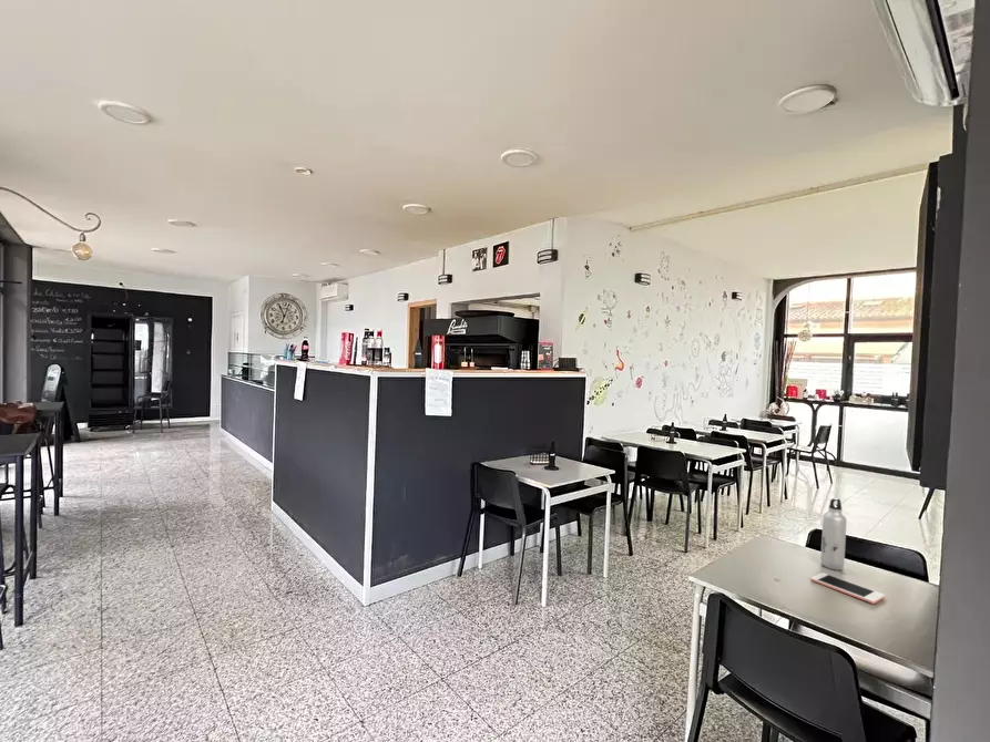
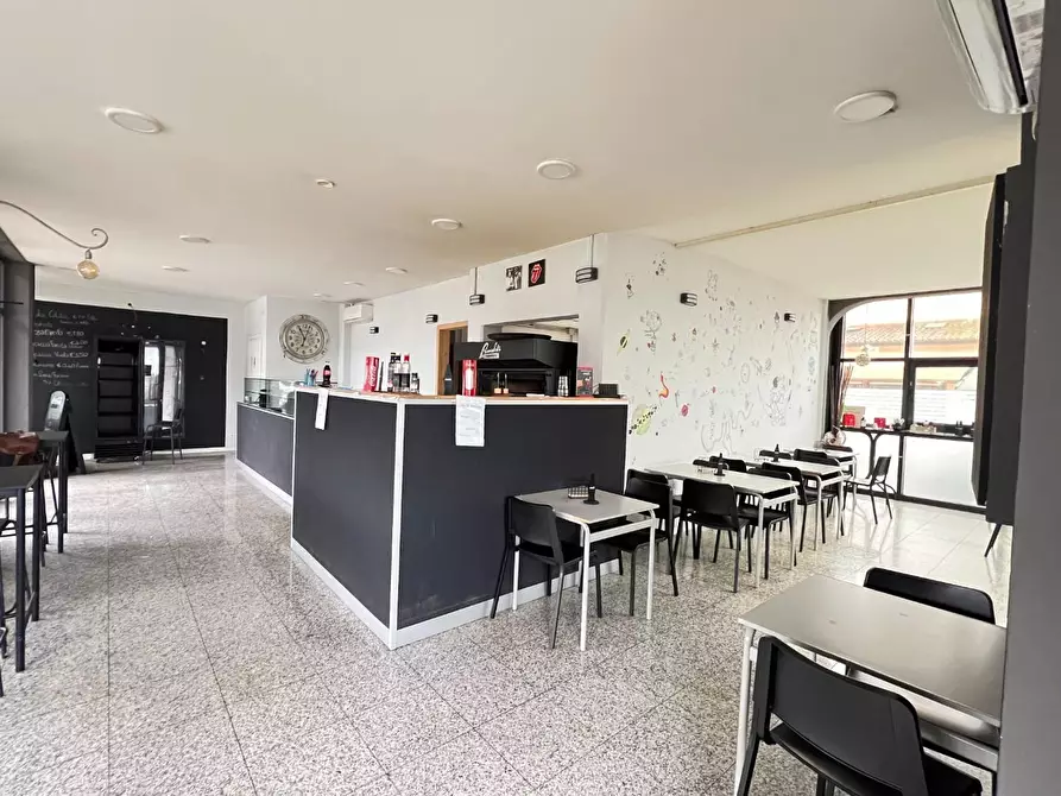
- cell phone [809,571,886,605]
- water bottle [819,497,848,571]
